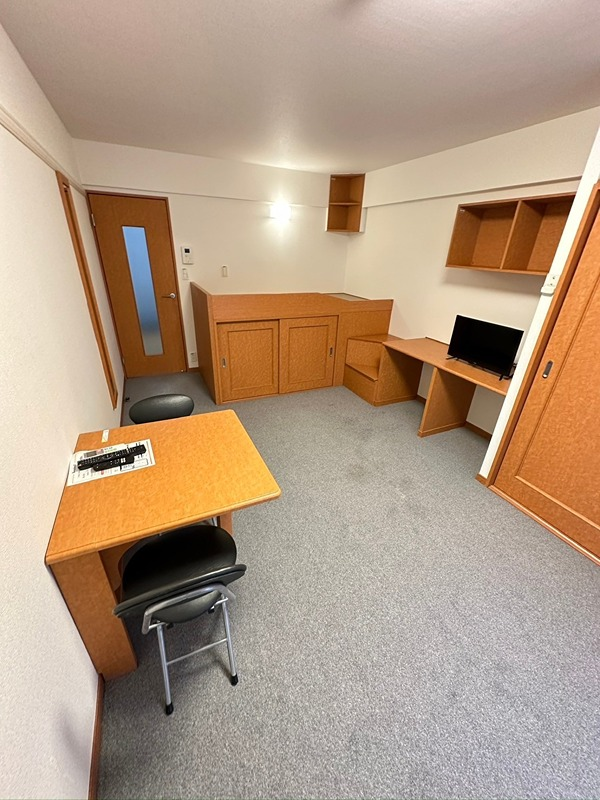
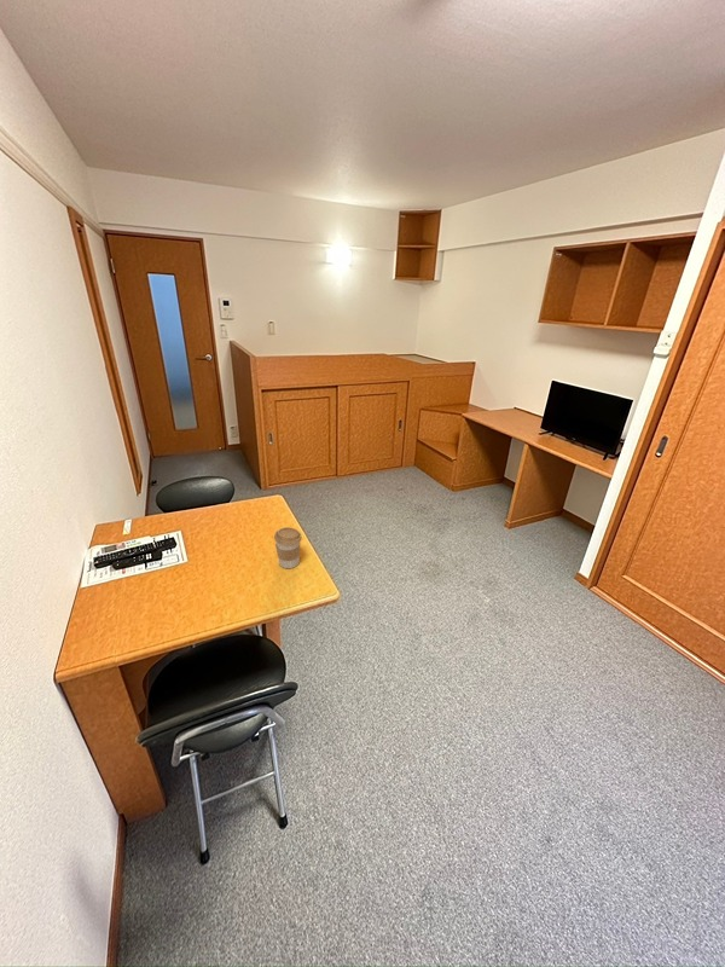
+ coffee cup [273,526,303,569]
